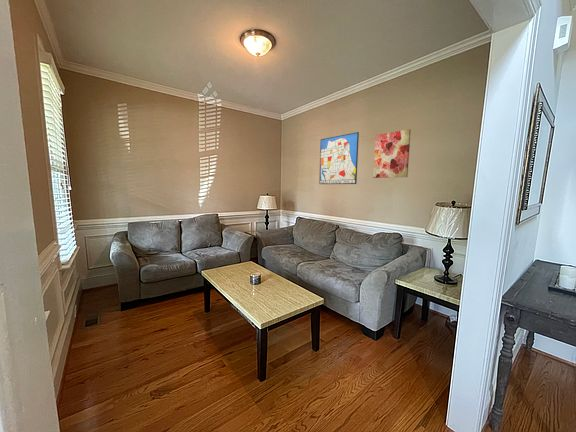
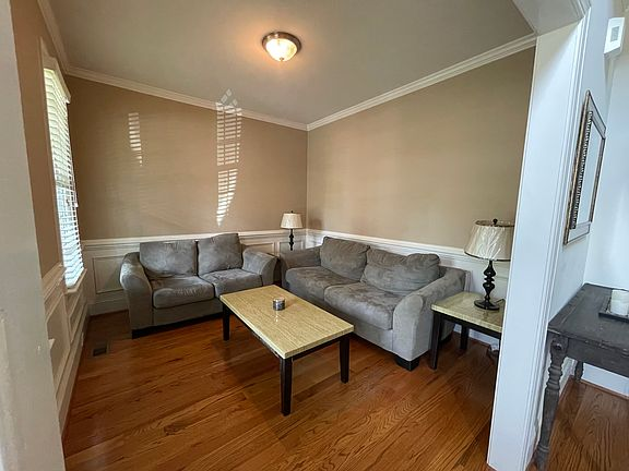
- wall art [318,131,360,185]
- wall art [372,128,412,179]
